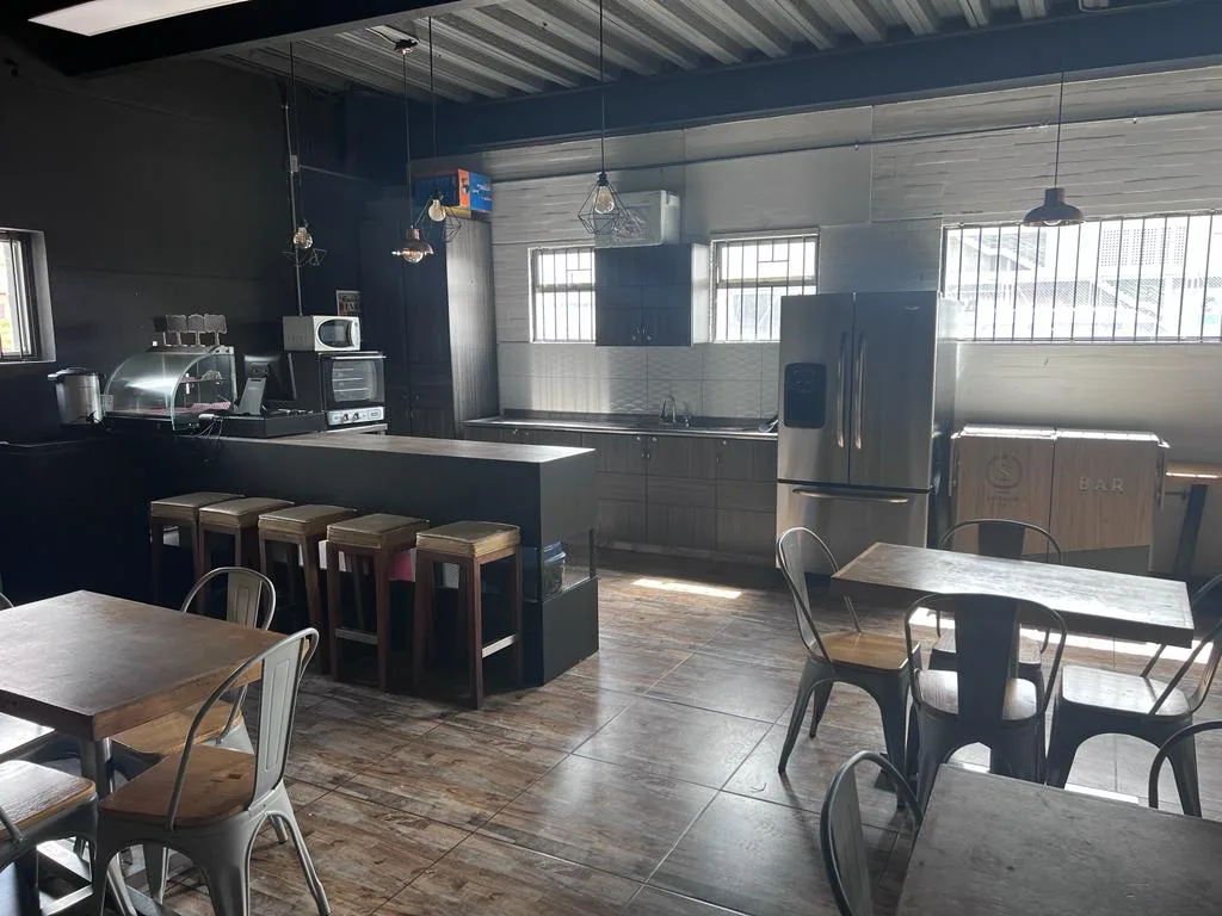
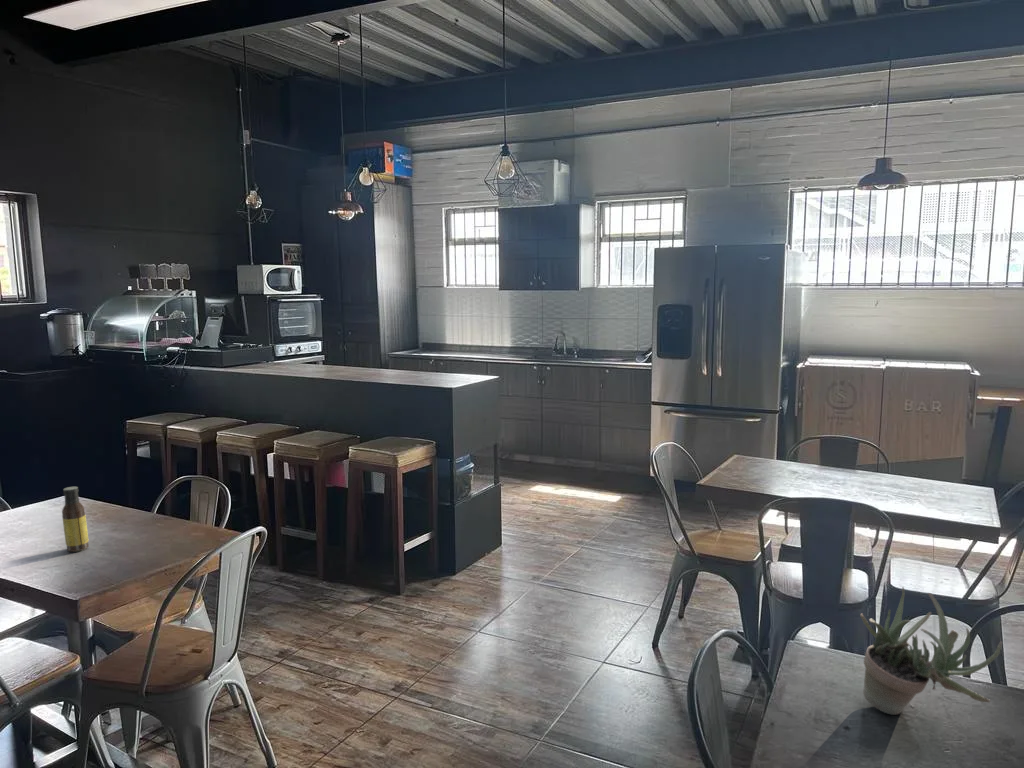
+ sauce bottle [61,486,90,553]
+ succulent plant [859,586,1003,716]
